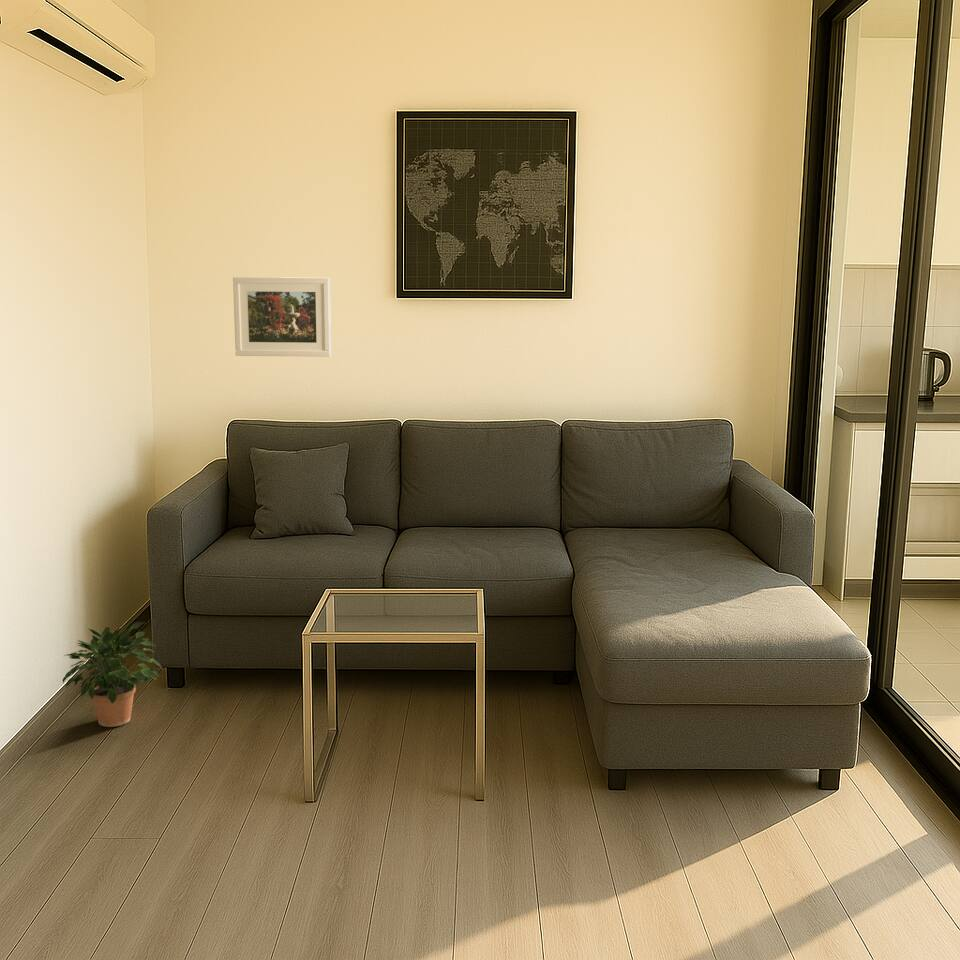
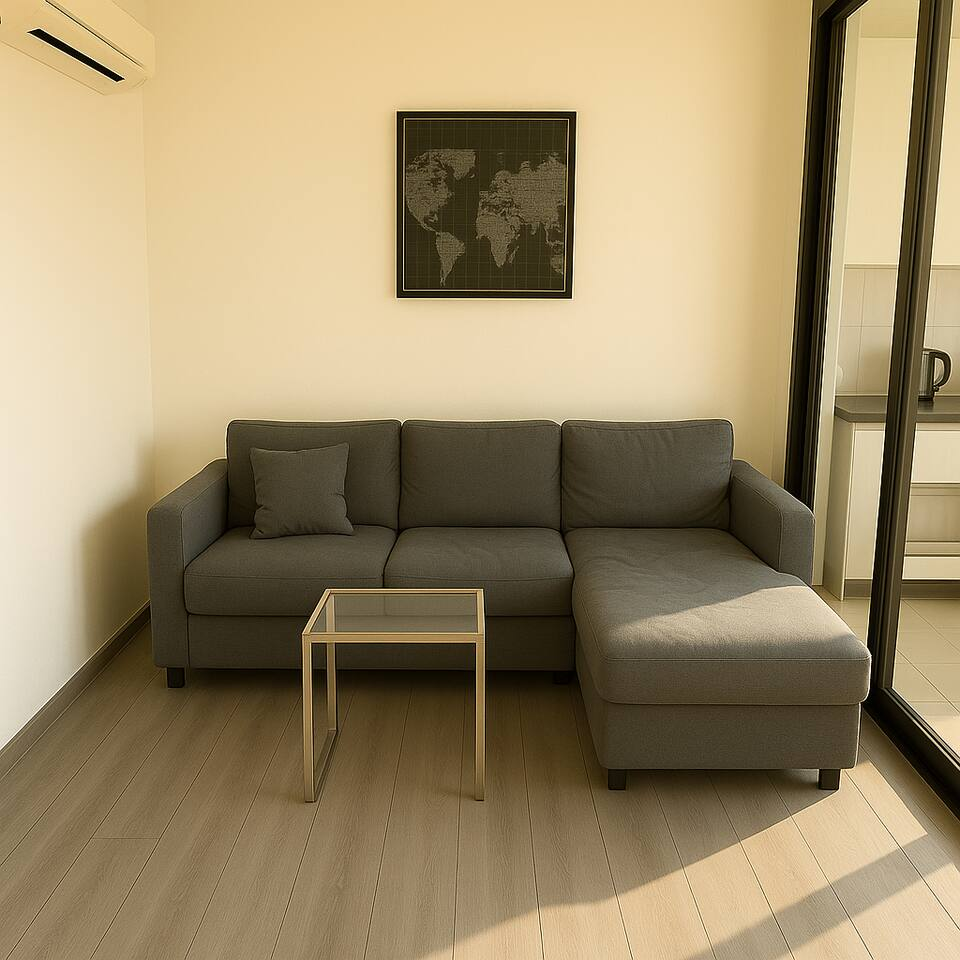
- potted plant [62,621,162,728]
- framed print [232,276,332,358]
